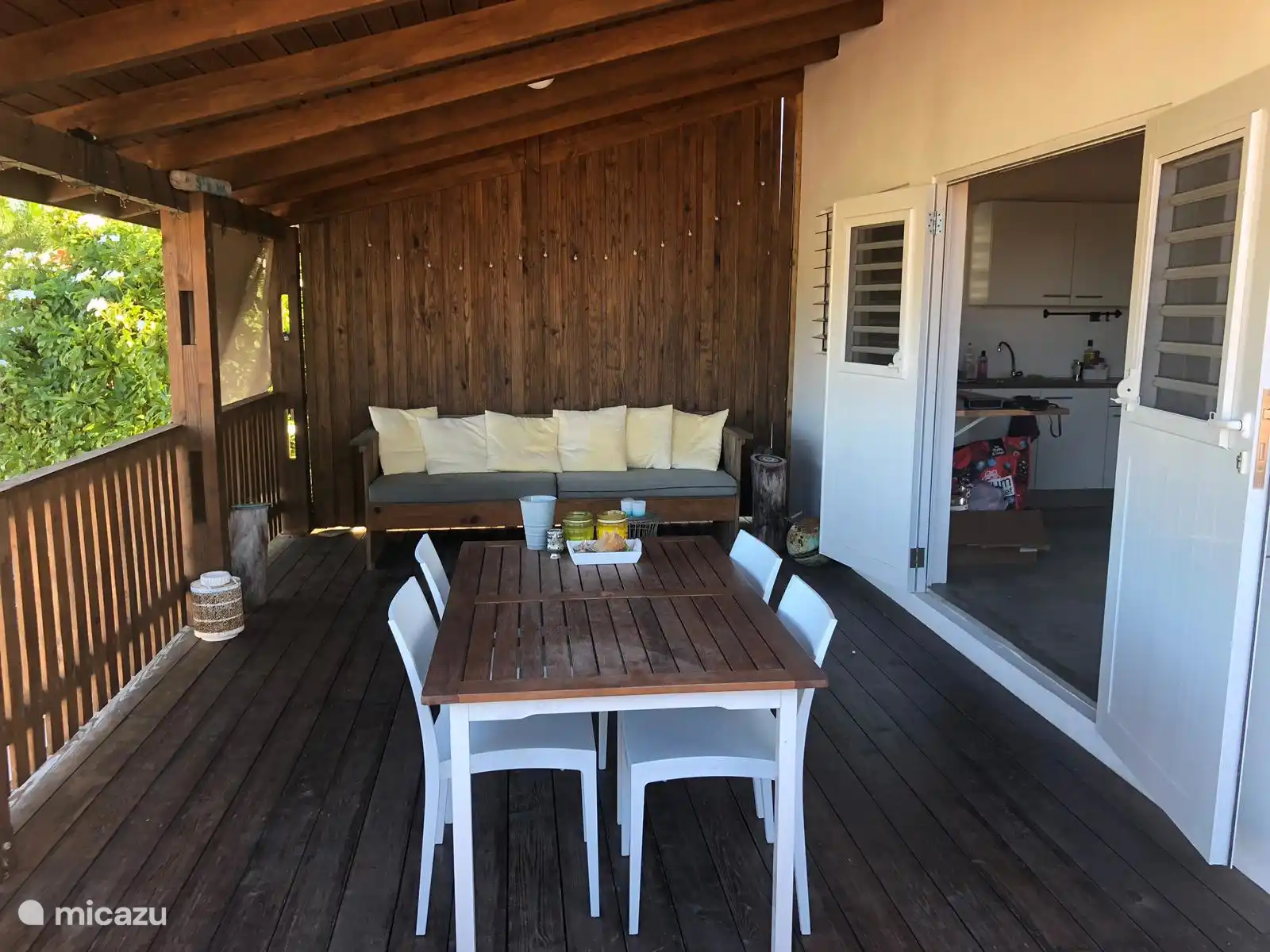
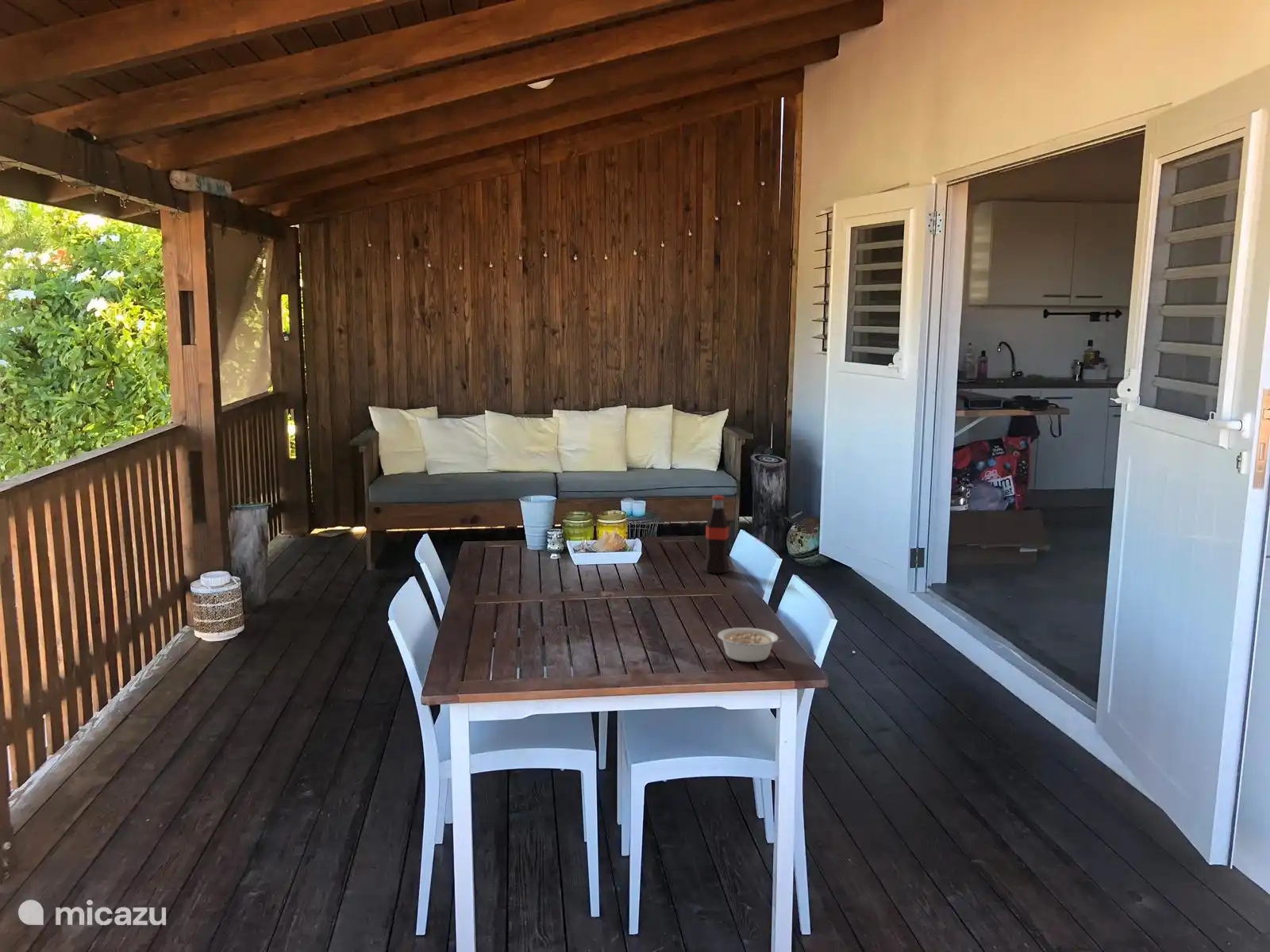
+ bottle [702,494,730,574]
+ legume [717,627,784,662]
